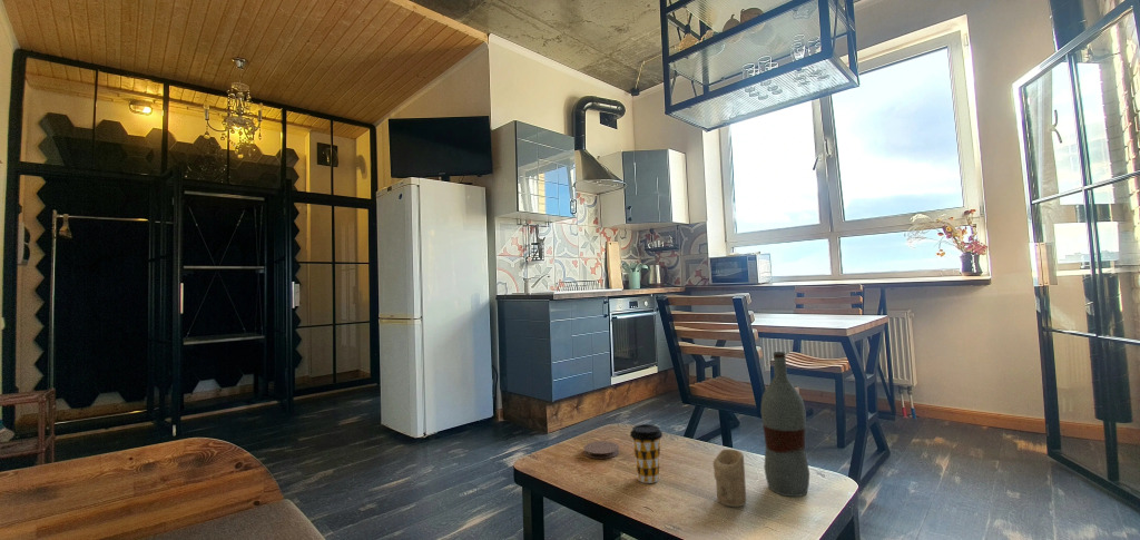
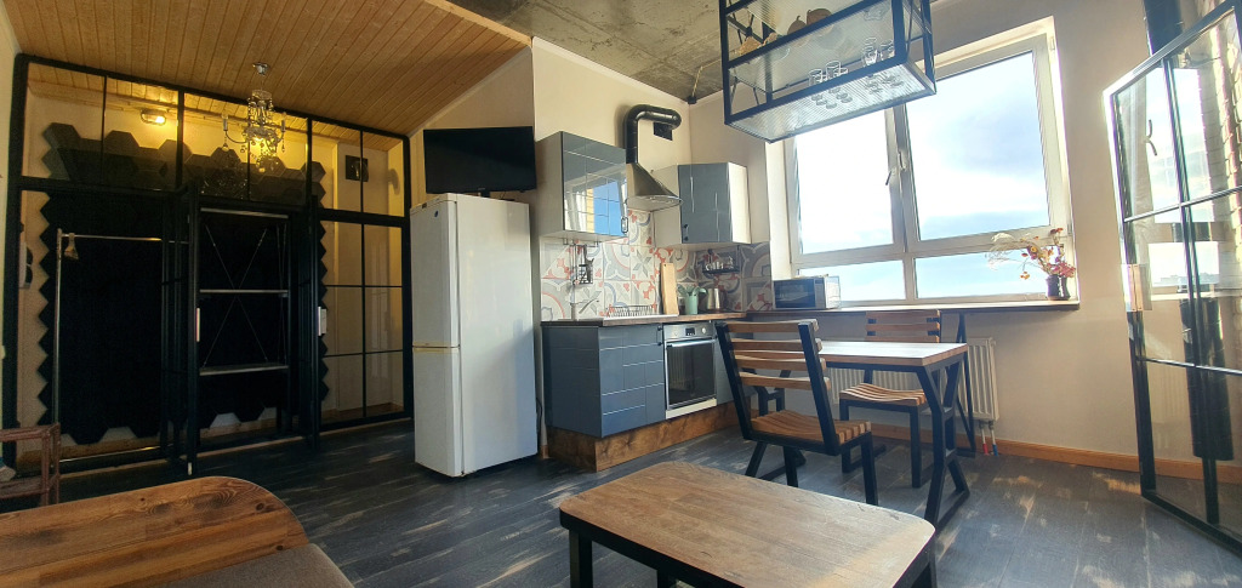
- coffee cup [629,423,664,484]
- candle [712,448,747,508]
- bottle [759,351,810,498]
- coaster [583,440,620,460]
